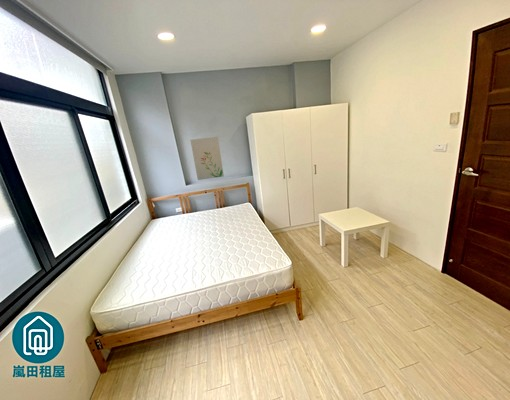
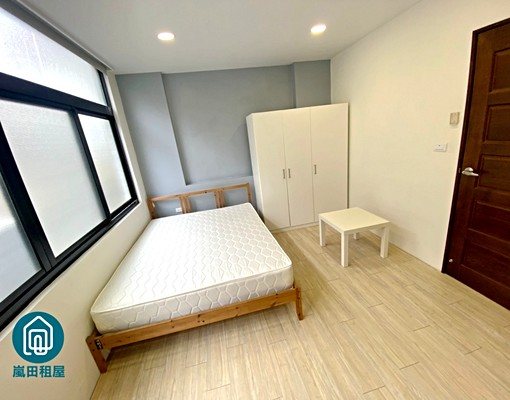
- wall art [189,136,225,181]
